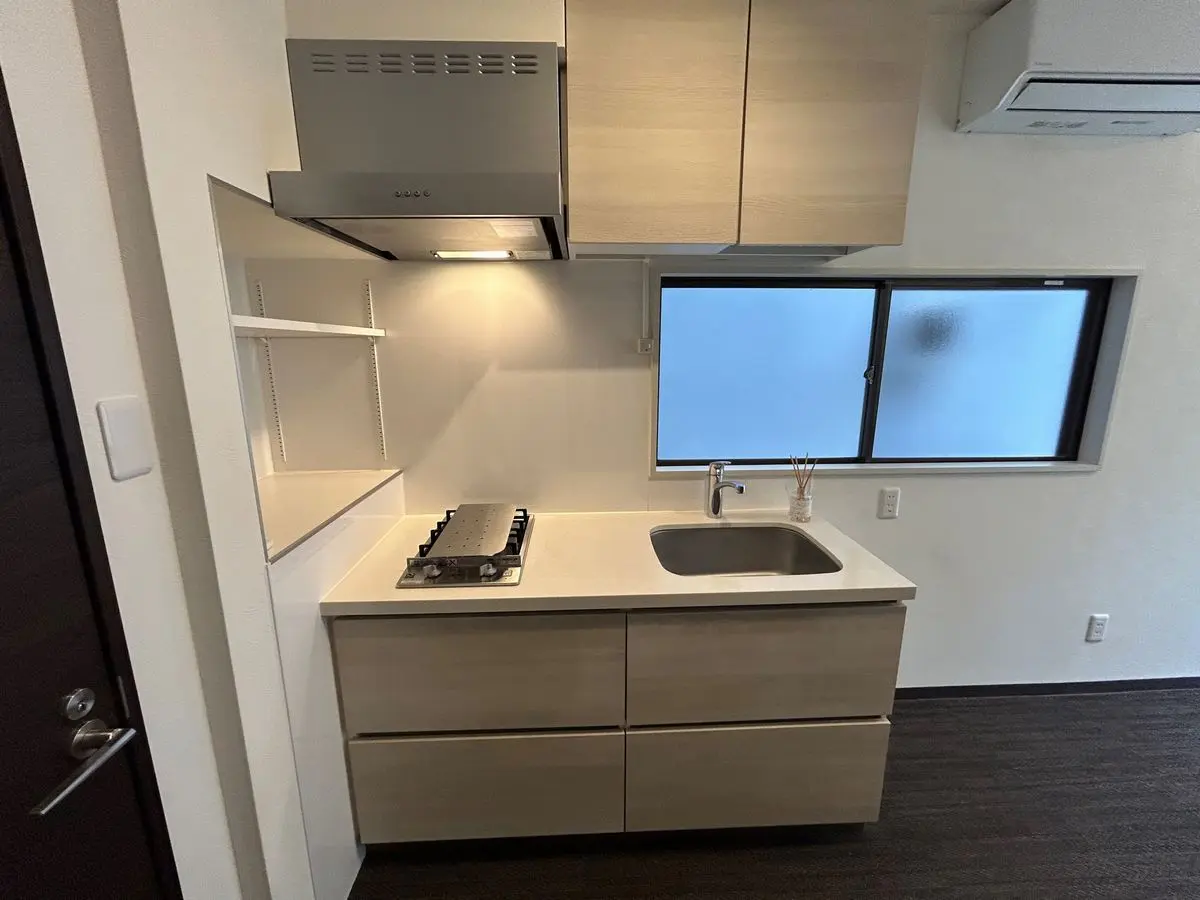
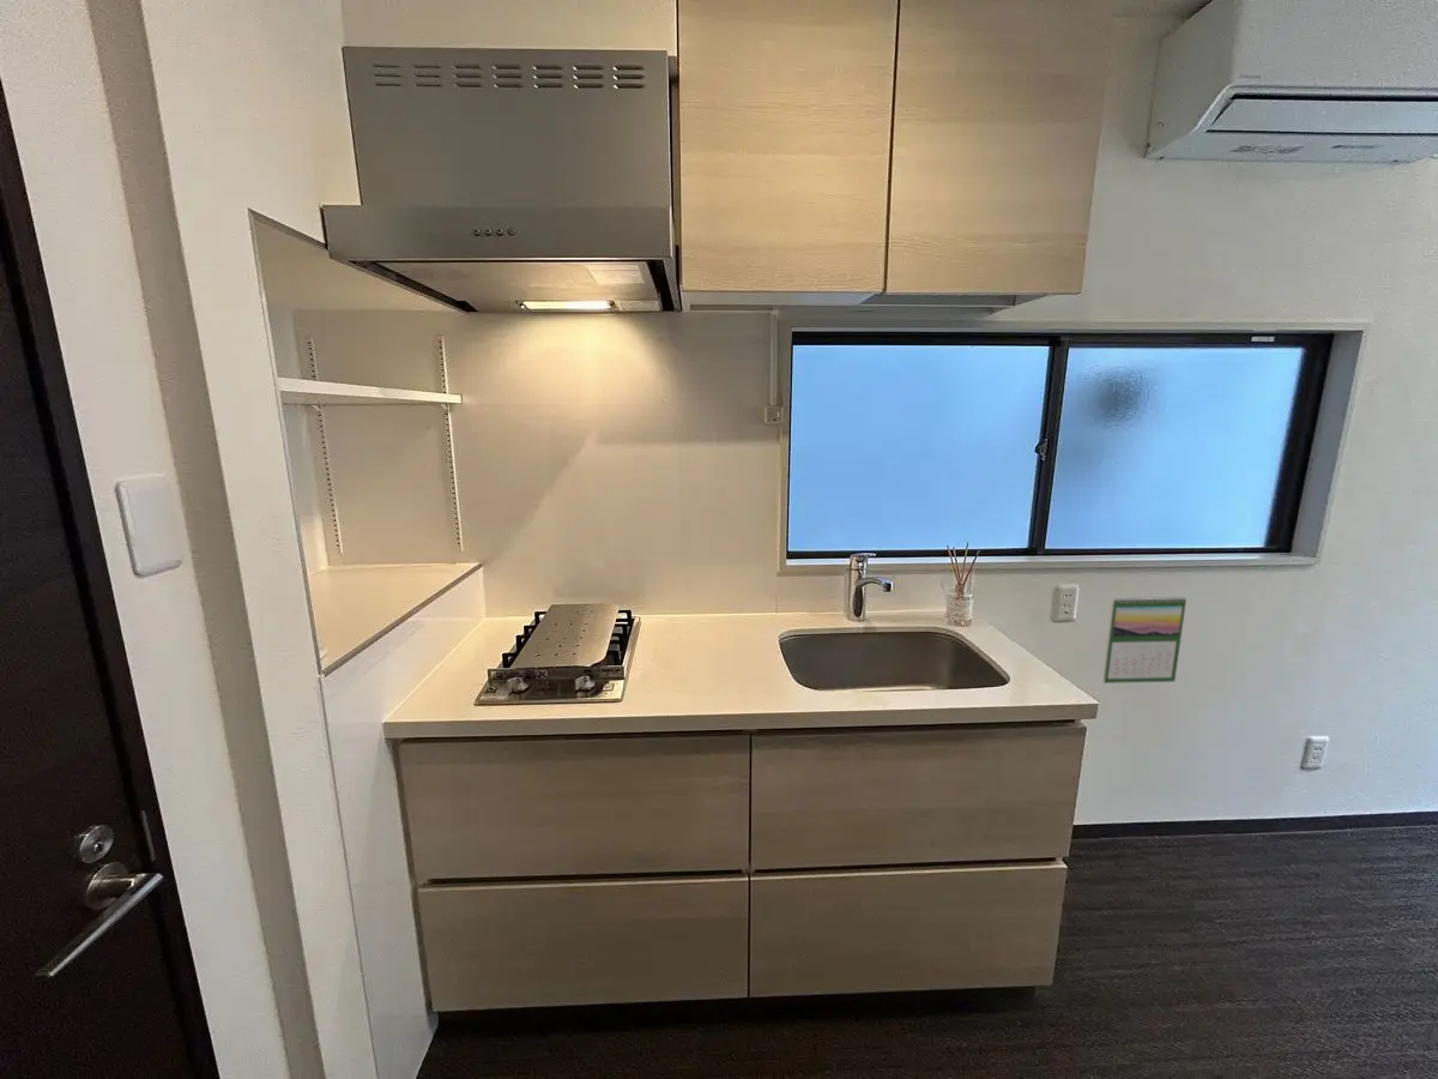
+ calendar [1101,593,1188,685]
